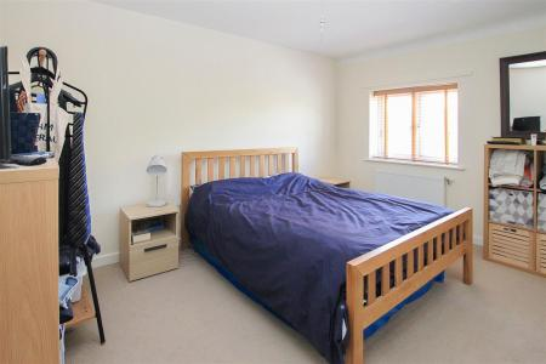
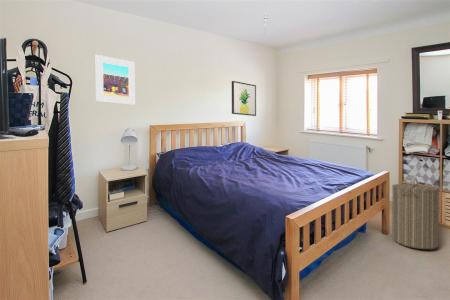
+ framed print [95,54,136,106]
+ wall art [231,80,257,117]
+ laundry hamper [391,177,440,250]
